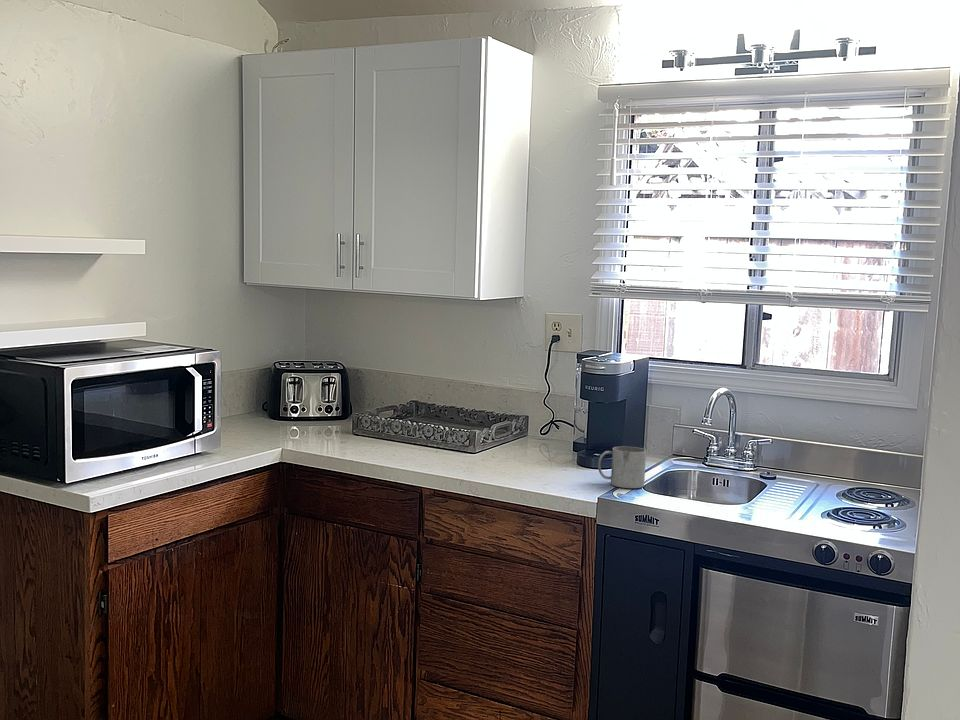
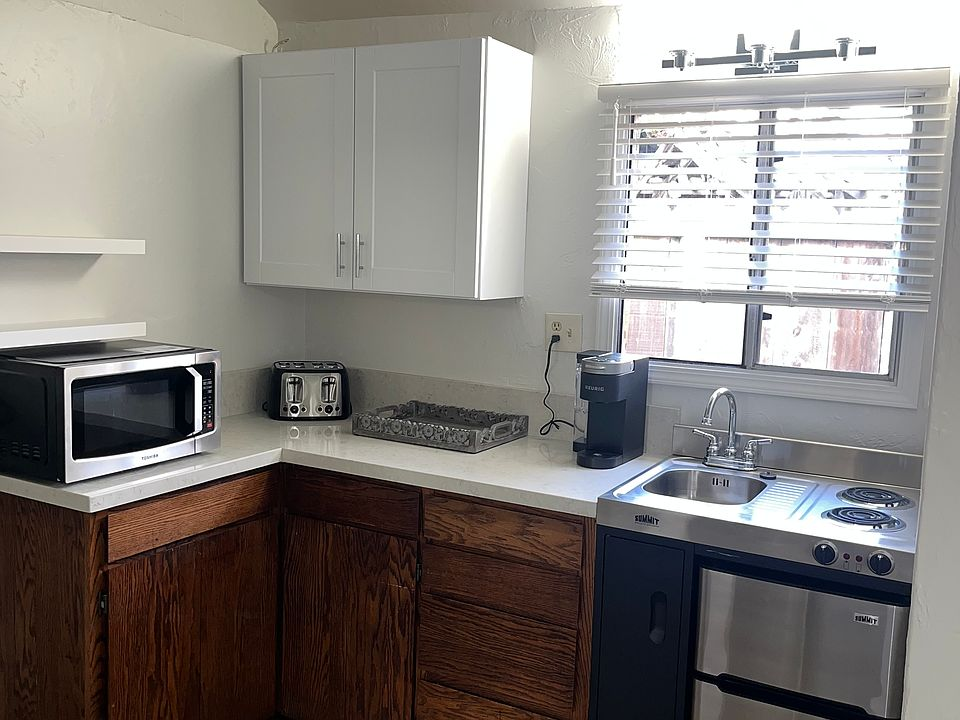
- mug [597,445,647,489]
